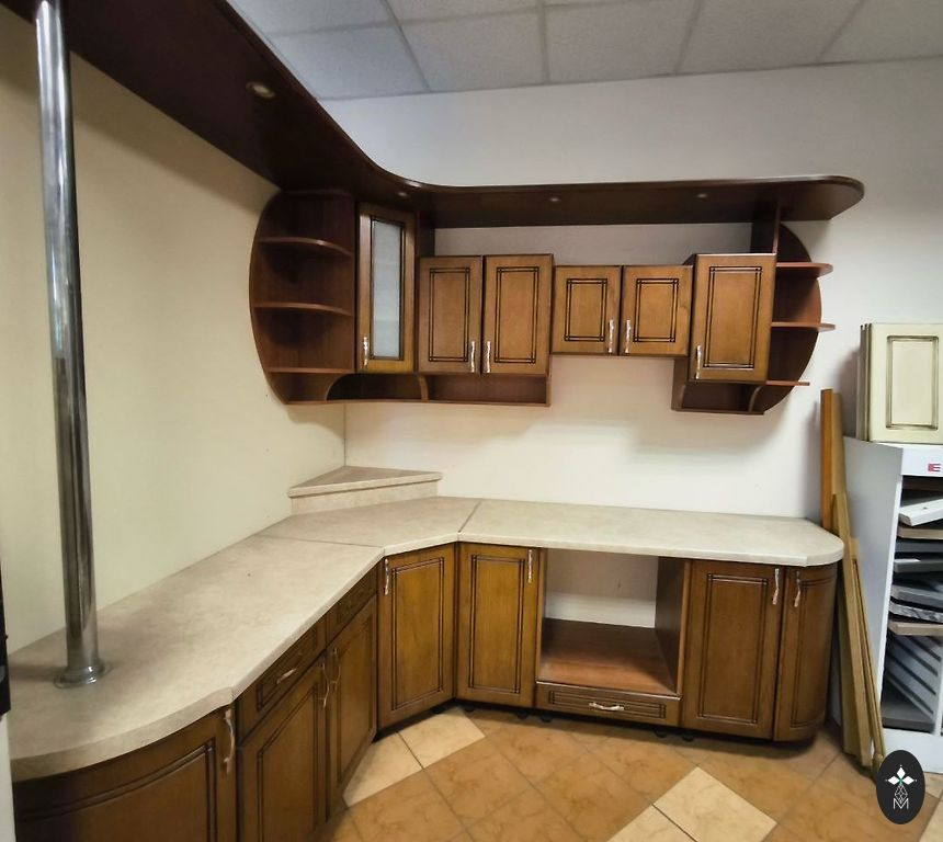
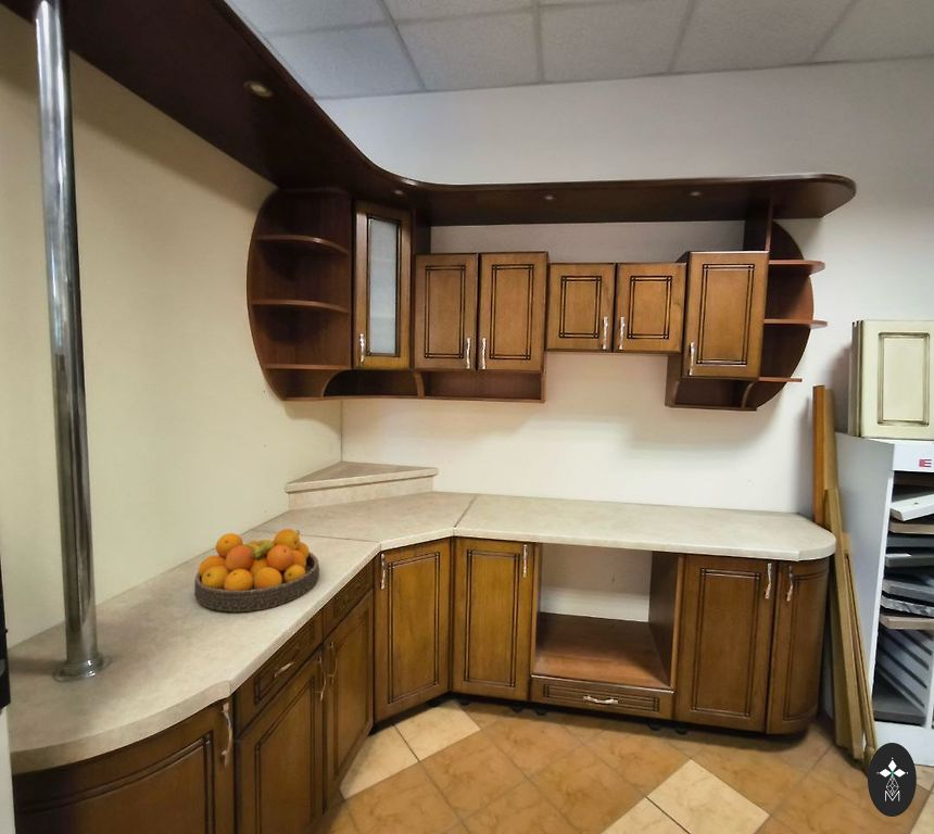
+ fruit bowl [193,528,320,612]
